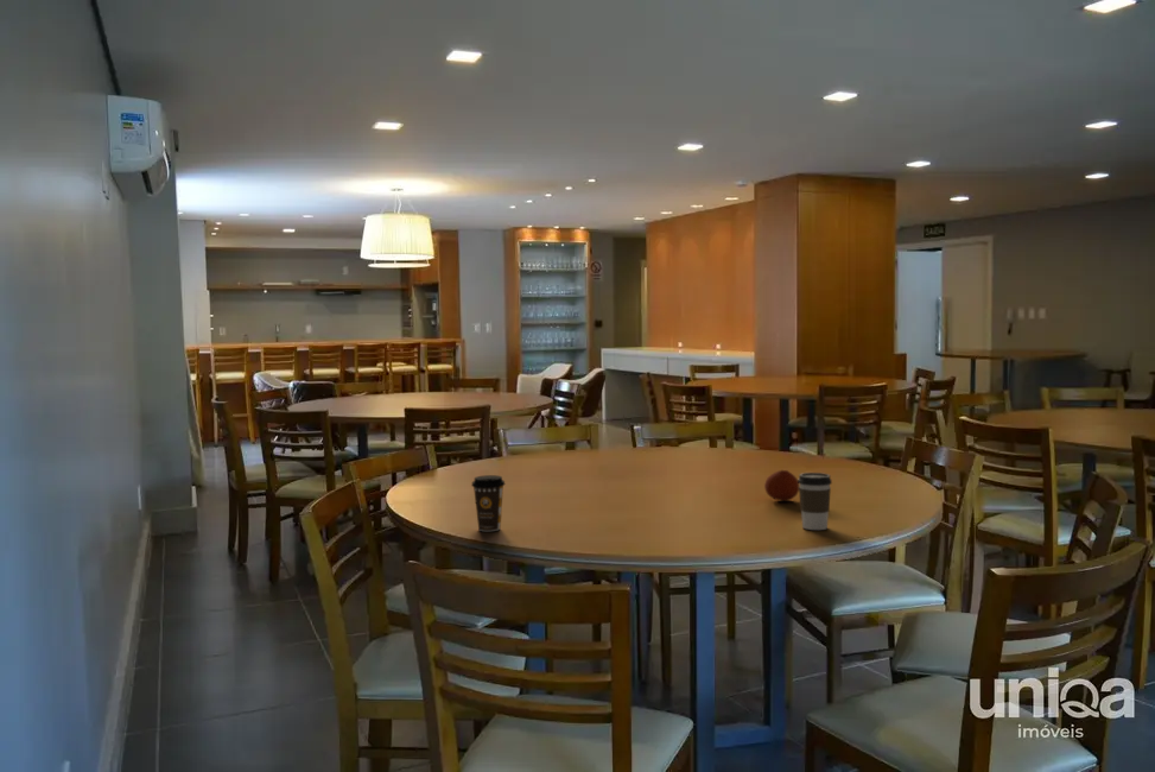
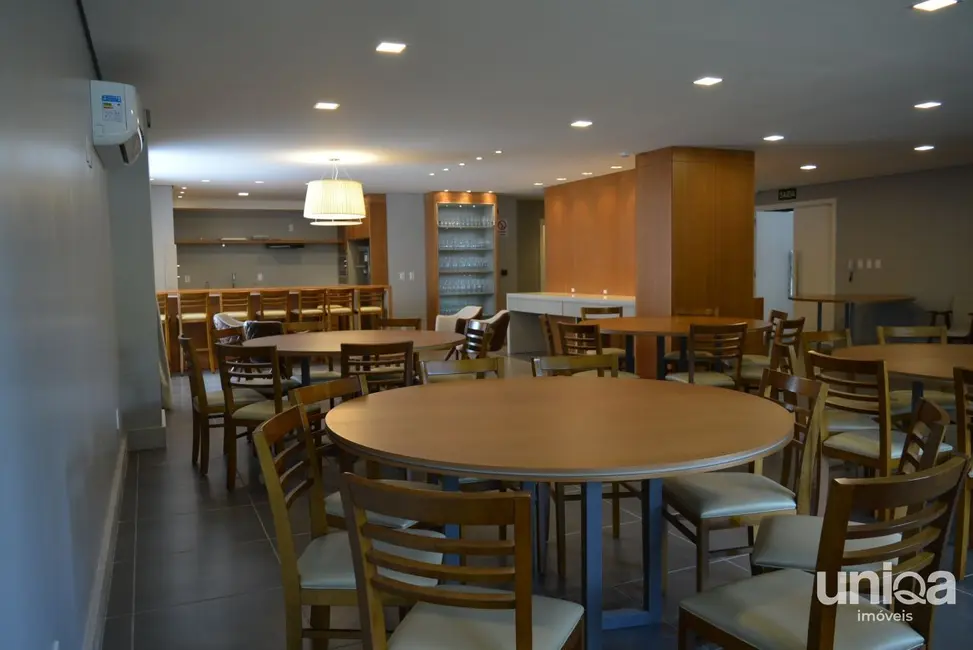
- coffee cup [470,474,506,532]
- coffee cup [798,472,833,531]
- fruit [763,469,800,501]
